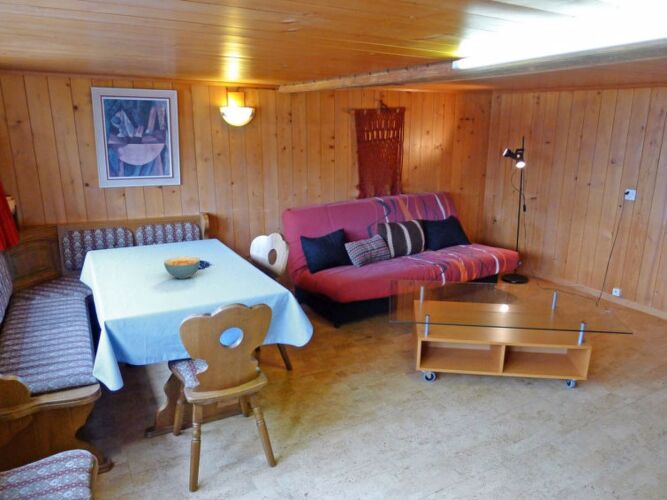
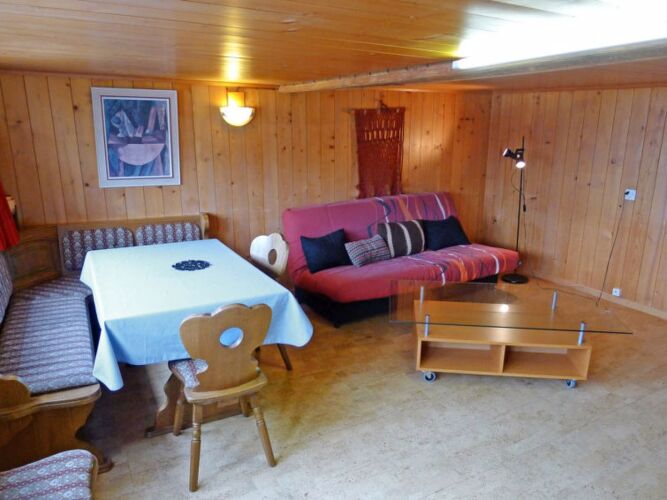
- cereal bowl [163,256,201,280]
